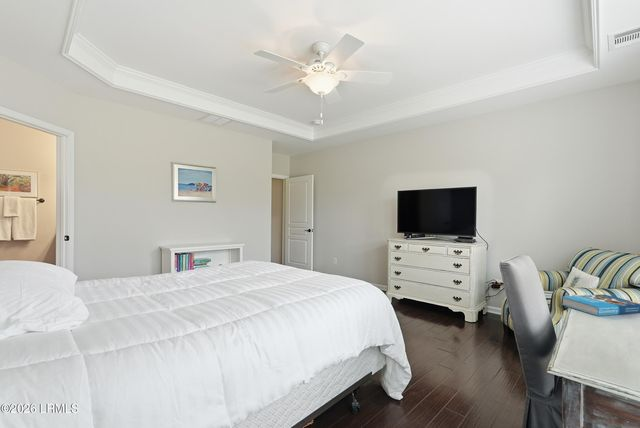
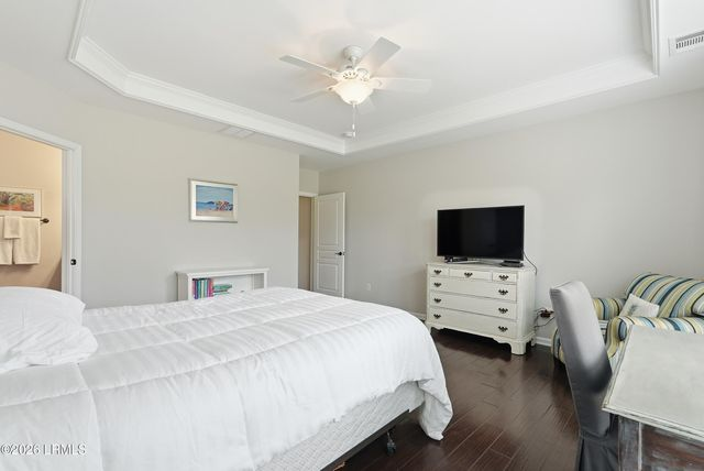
- book [561,293,640,317]
